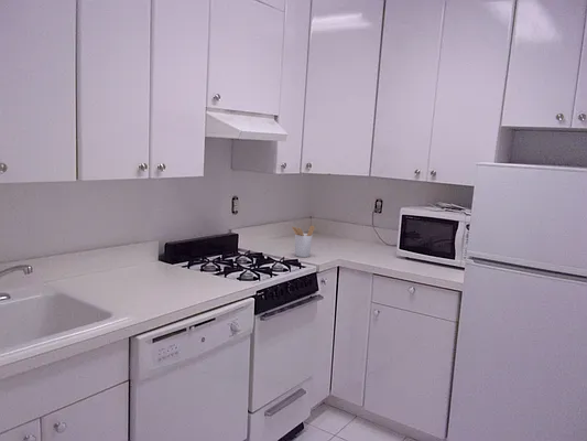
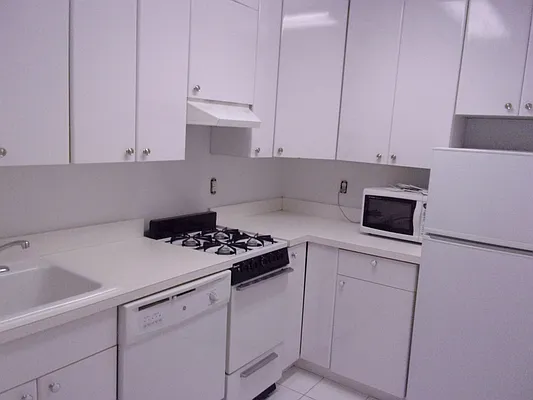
- utensil holder [291,225,316,258]
